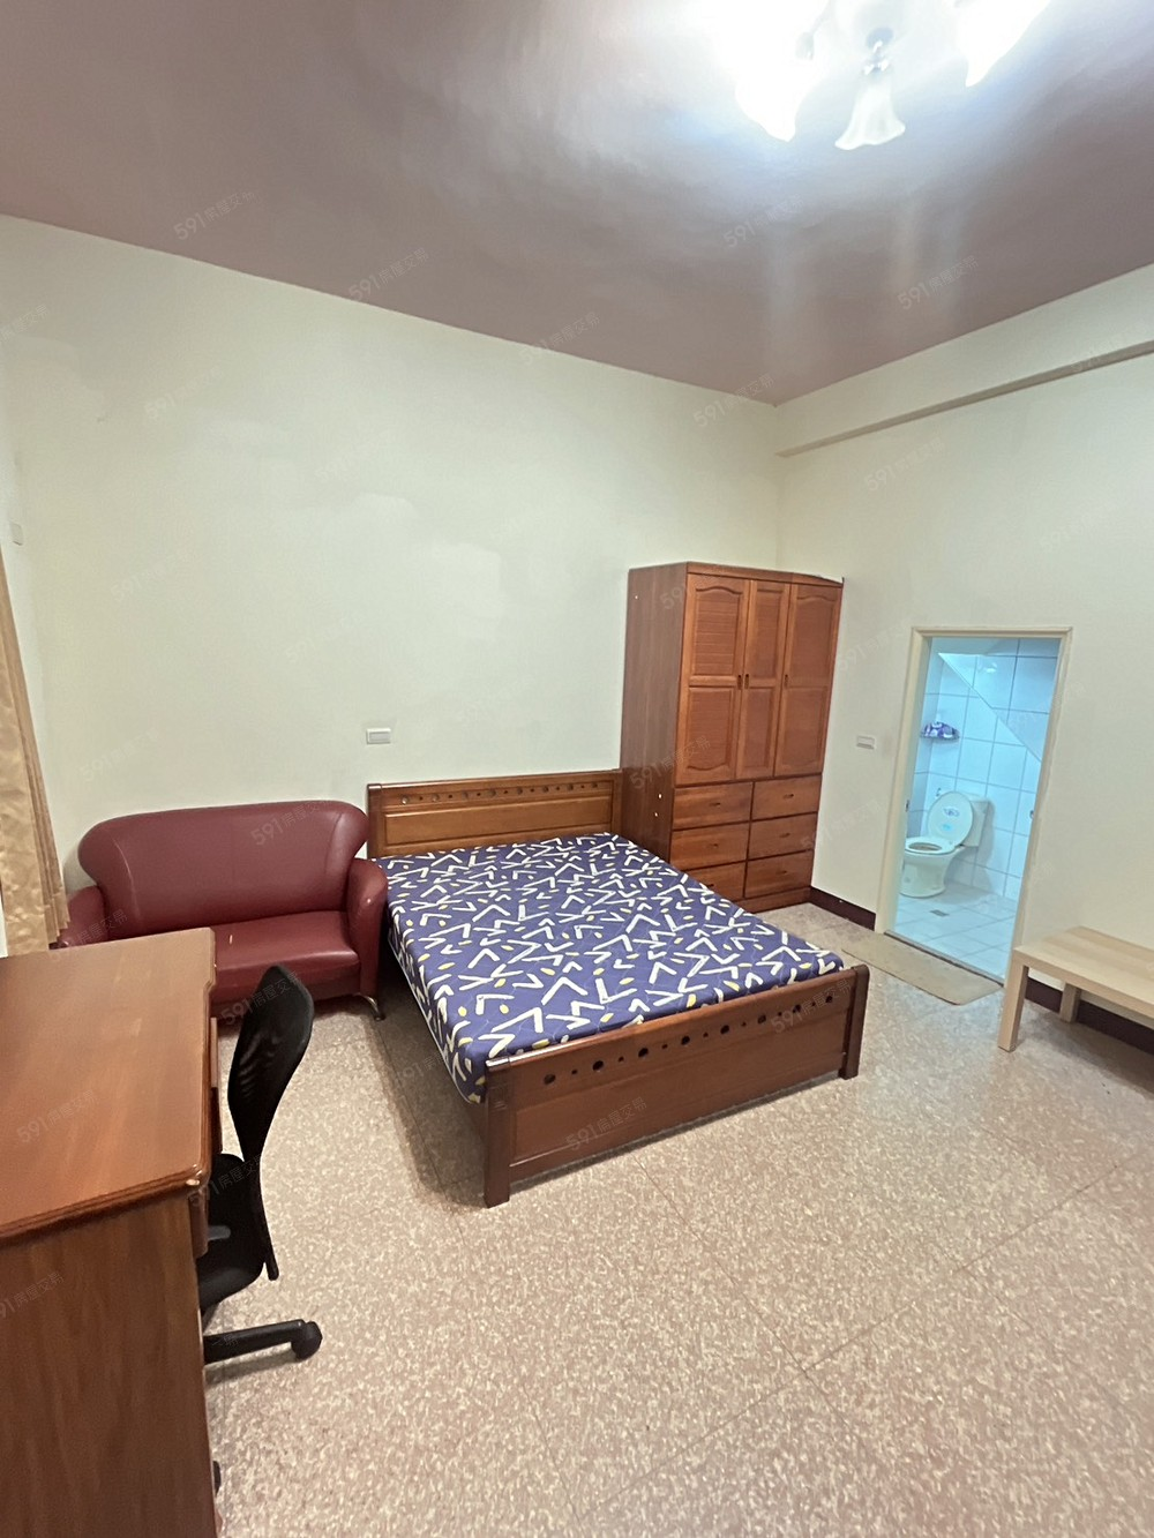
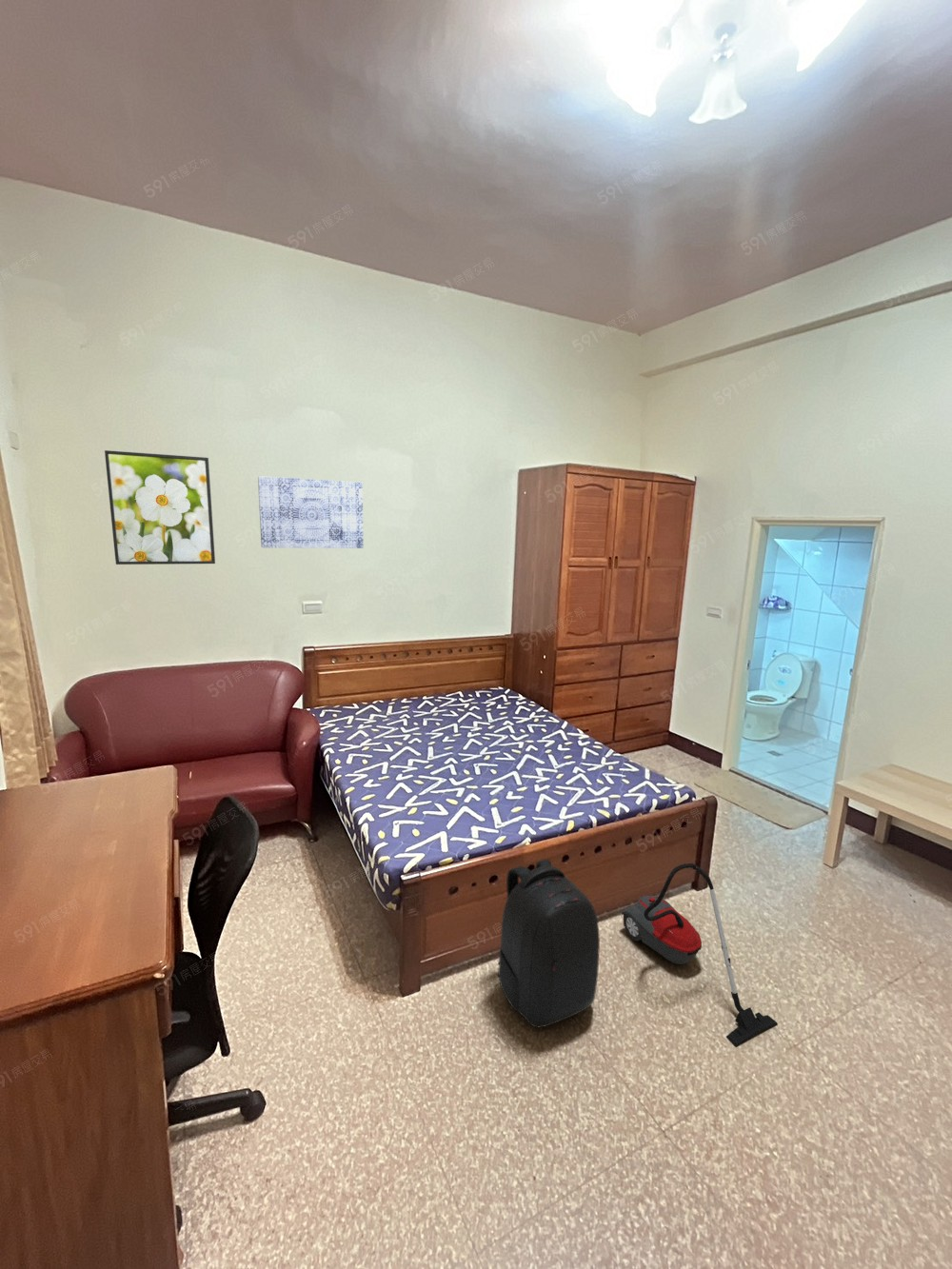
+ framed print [104,449,216,565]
+ vacuum cleaner [621,863,779,1048]
+ backpack [497,859,601,1028]
+ wall art [257,475,365,549]
